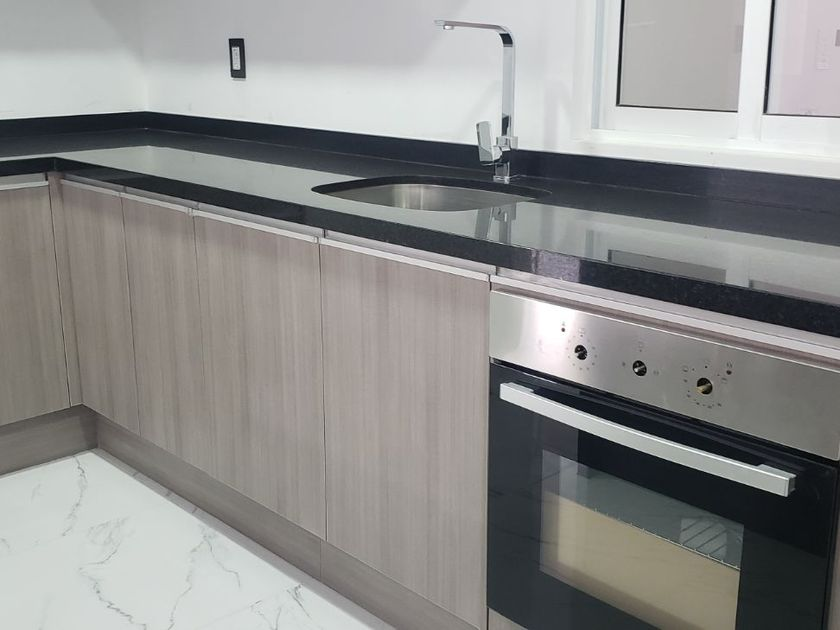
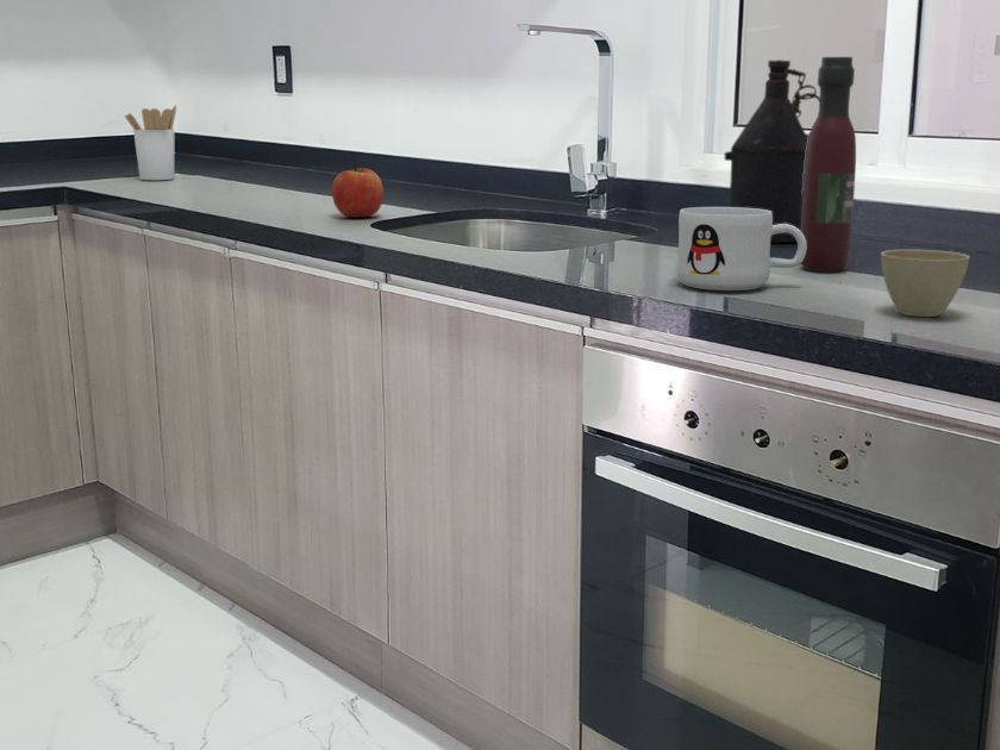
+ apple [331,162,385,219]
+ flower pot [880,249,970,318]
+ bottle [724,58,820,243]
+ mug [676,206,807,292]
+ wine bottle [800,56,857,273]
+ utensil holder [124,104,177,181]
